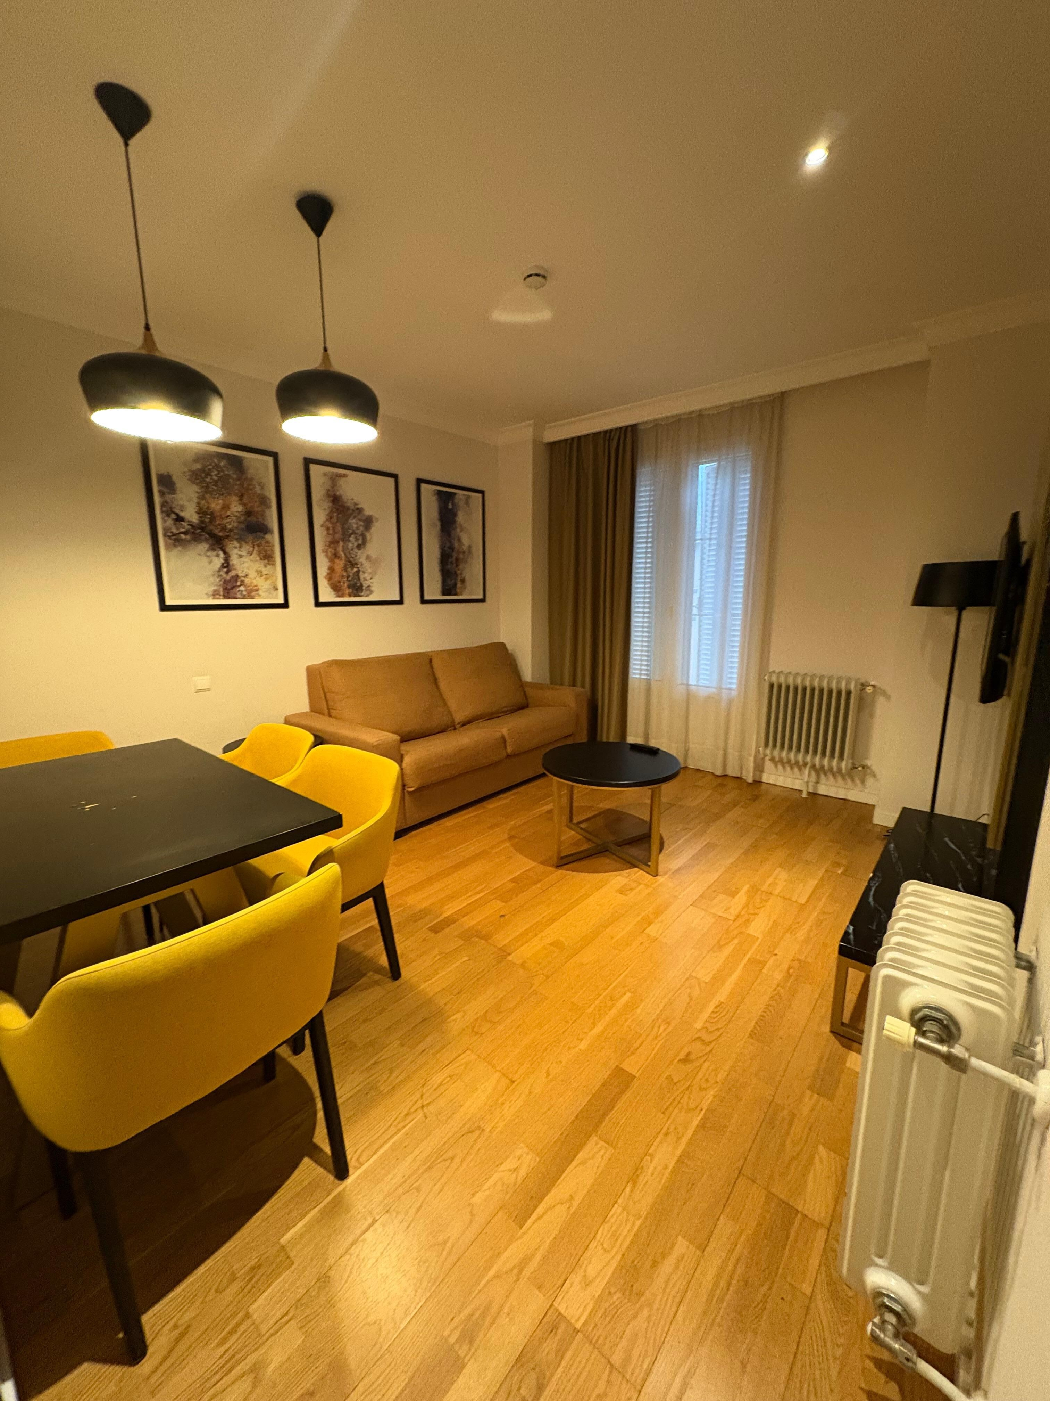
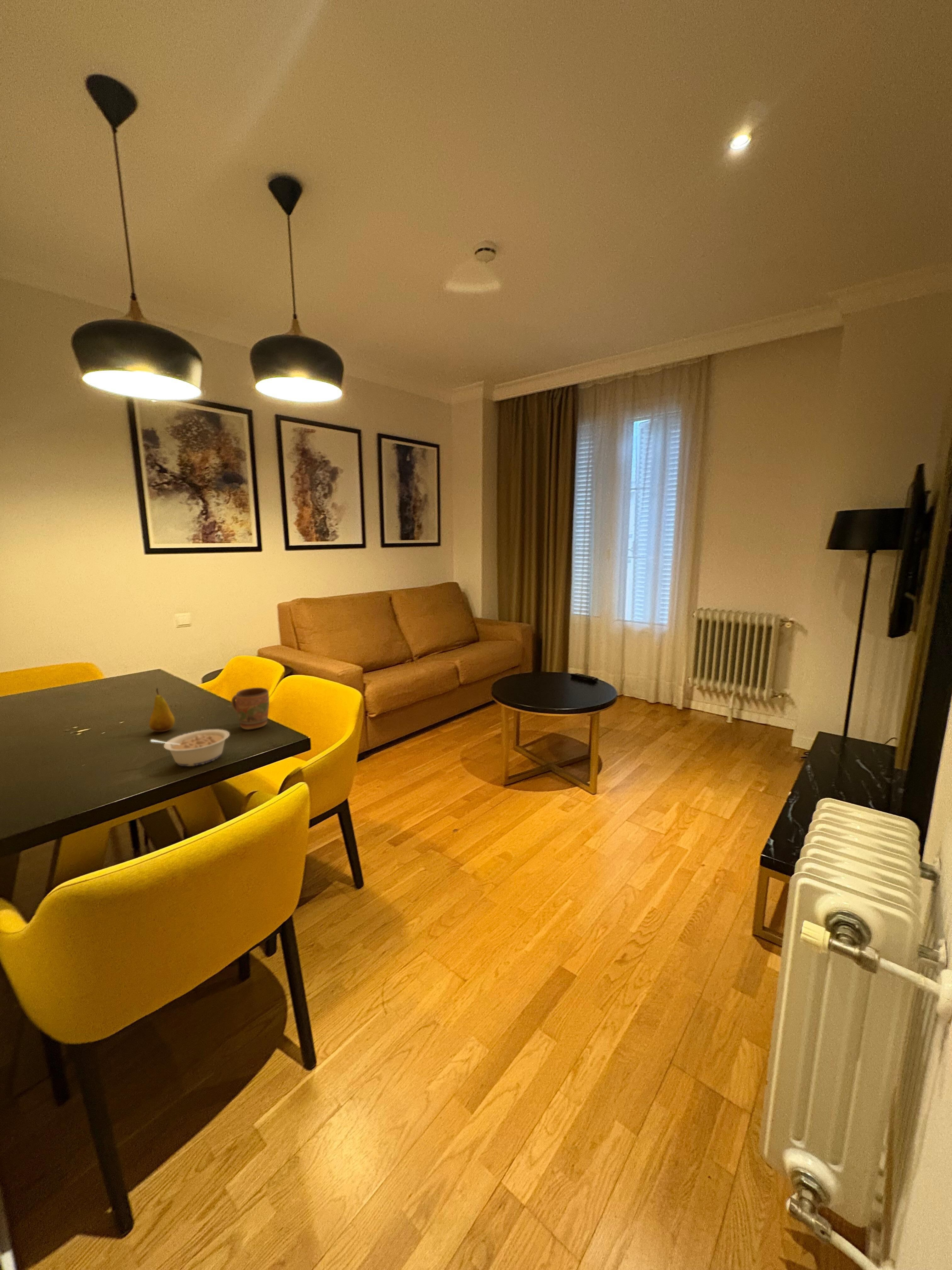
+ fruit [149,688,175,732]
+ legume [150,729,230,767]
+ mug [231,687,269,730]
